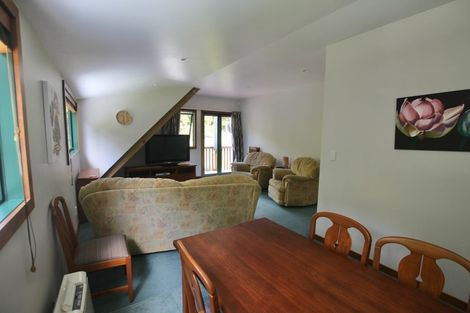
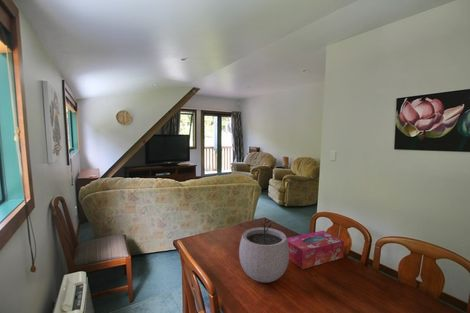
+ tissue box [286,230,345,270]
+ plant pot [238,218,290,283]
